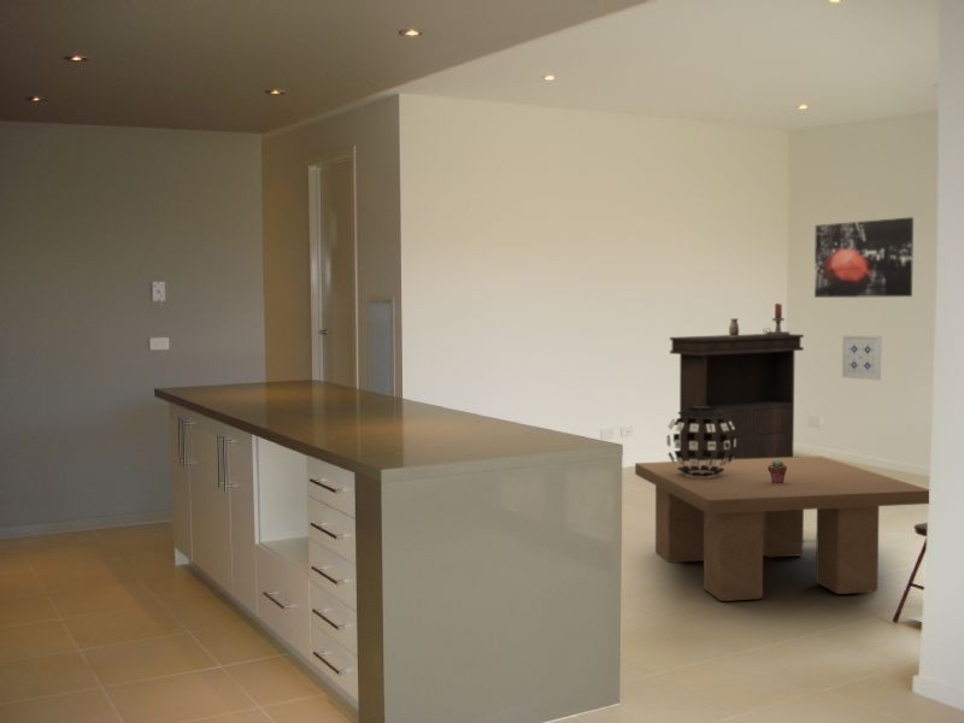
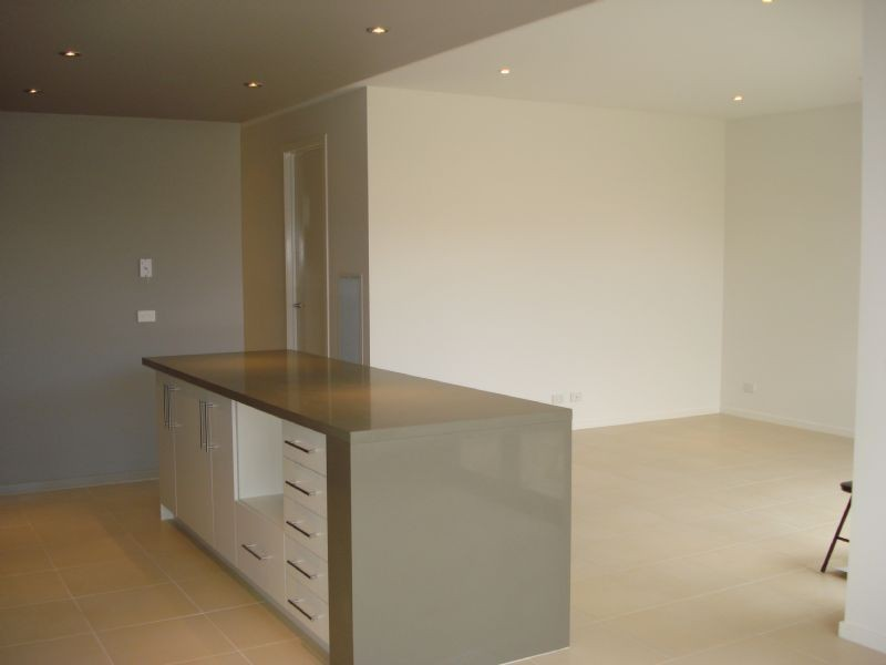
- decorative vase [718,317,748,337]
- wall art [813,216,915,299]
- decorative sphere [666,406,736,477]
- console table [669,333,805,462]
- candle holder [762,302,790,335]
- coffee table [634,455,930,602]
- wall art [841,334,882,381]
- potted succulent [768,459,787,484]
